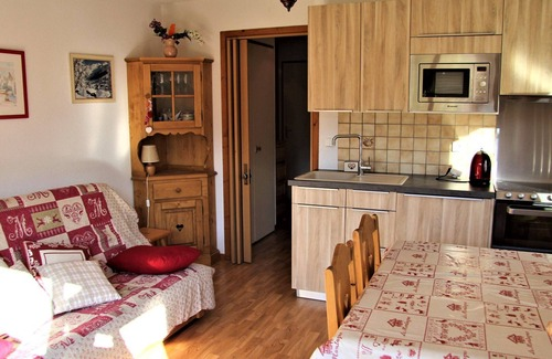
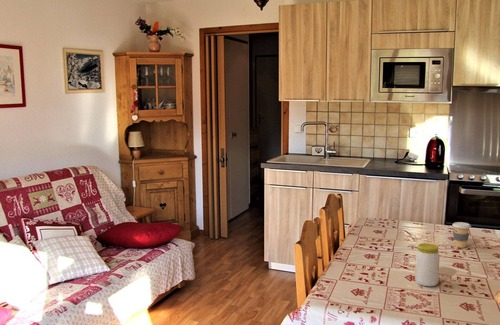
+ coffee cup [451,221,472,249]
+ jar [414,242,441,287]
